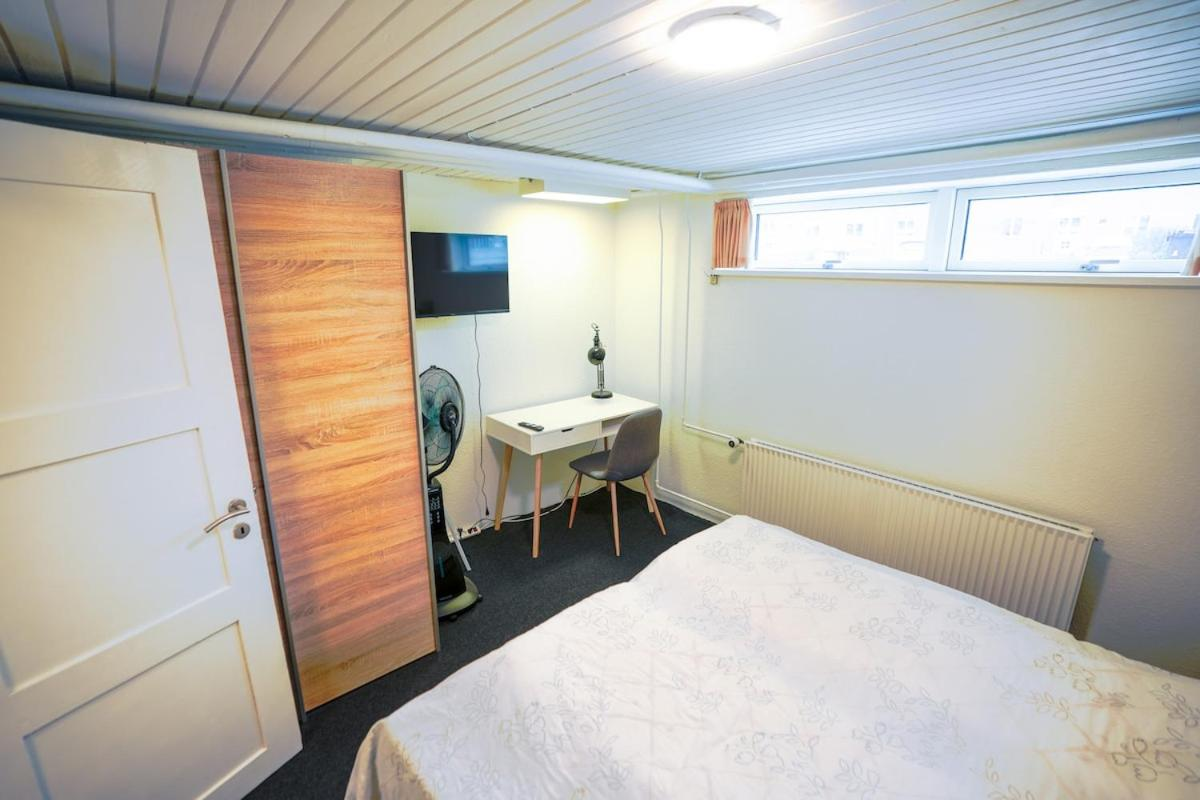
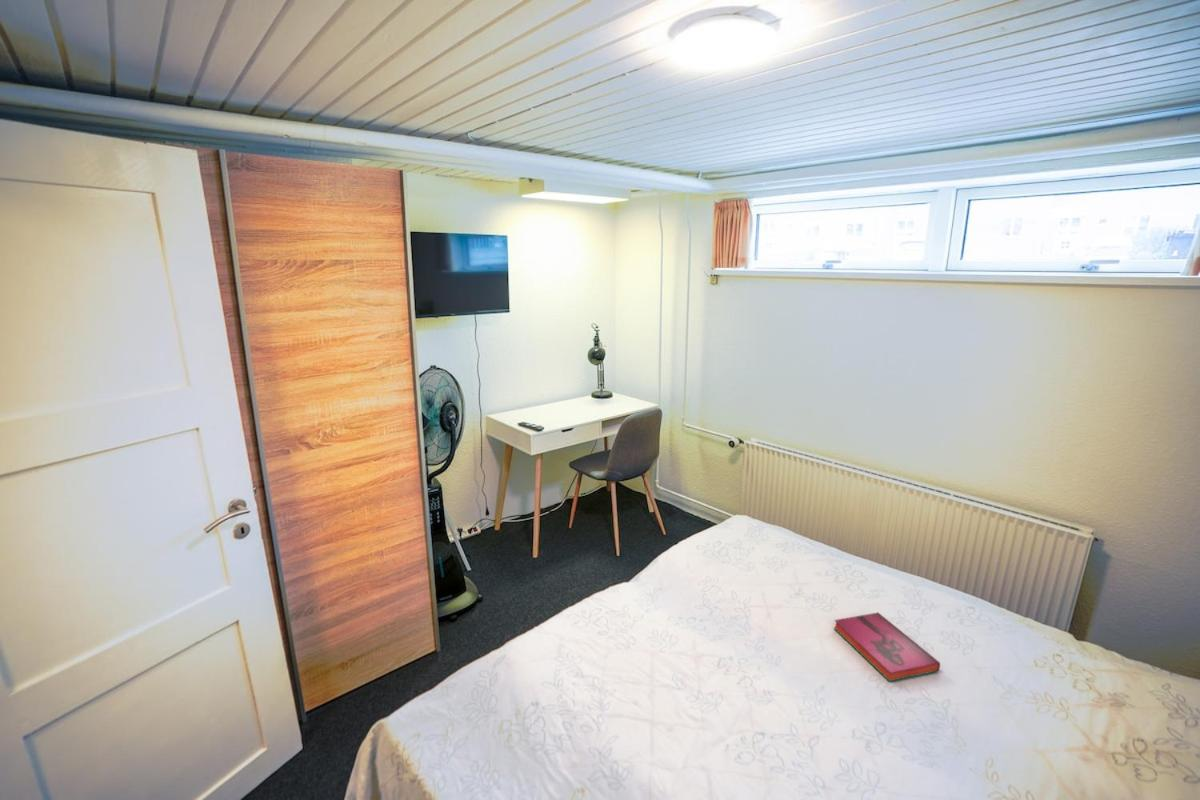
+ hardback book [833,611,941,683]
